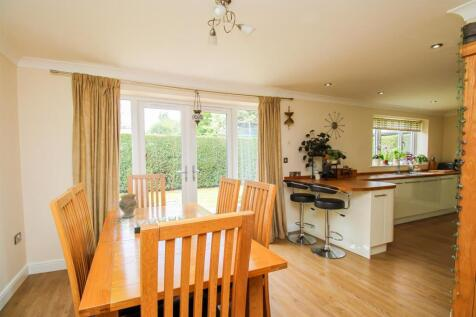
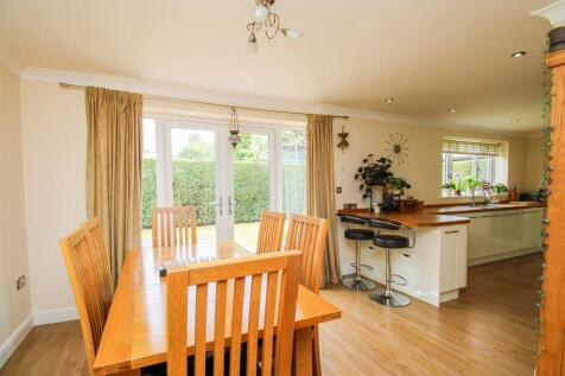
- vase [118,193,138,219]
